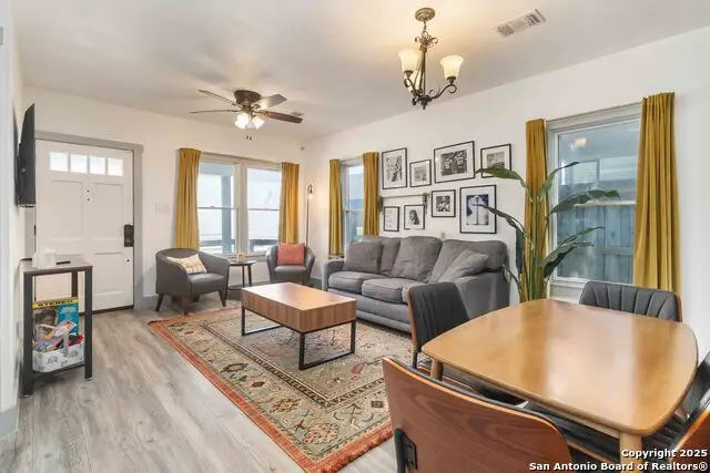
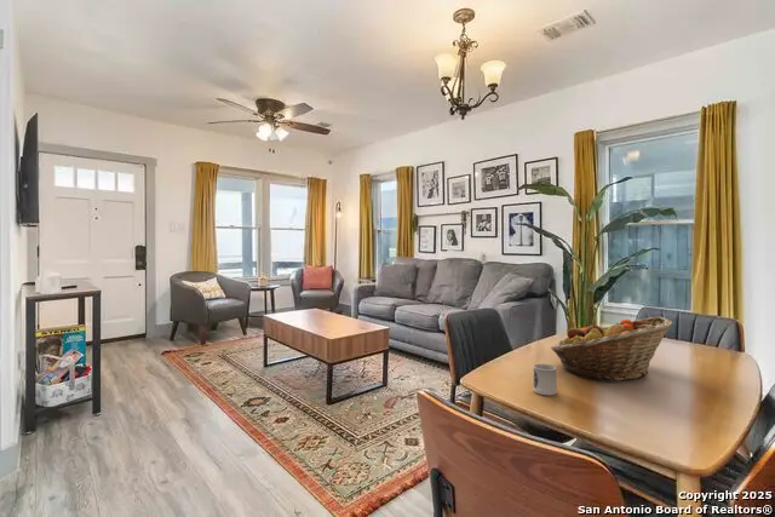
+ fruit basket [550,316,673,383]
+ cup [533,363,557,396]
